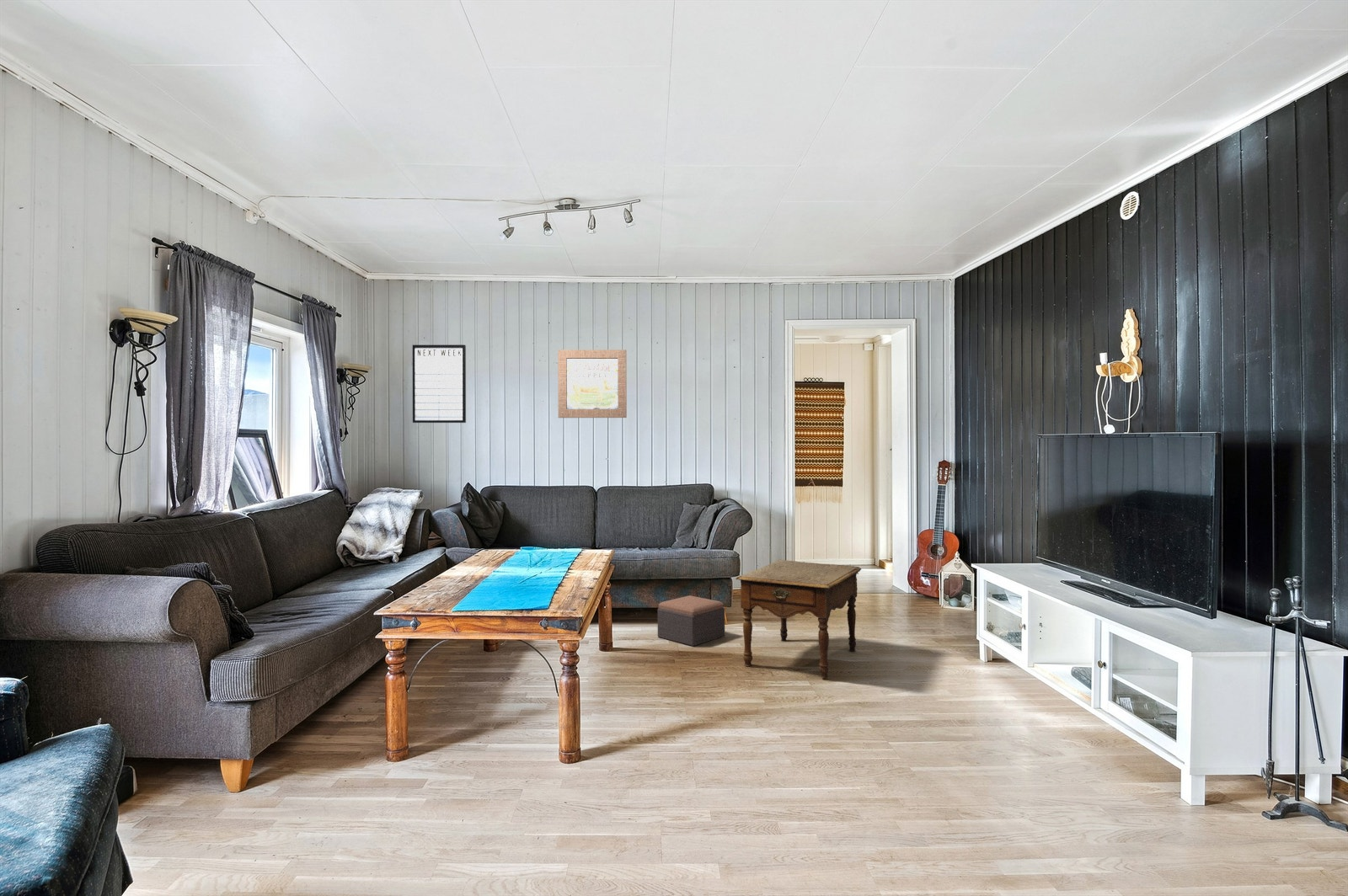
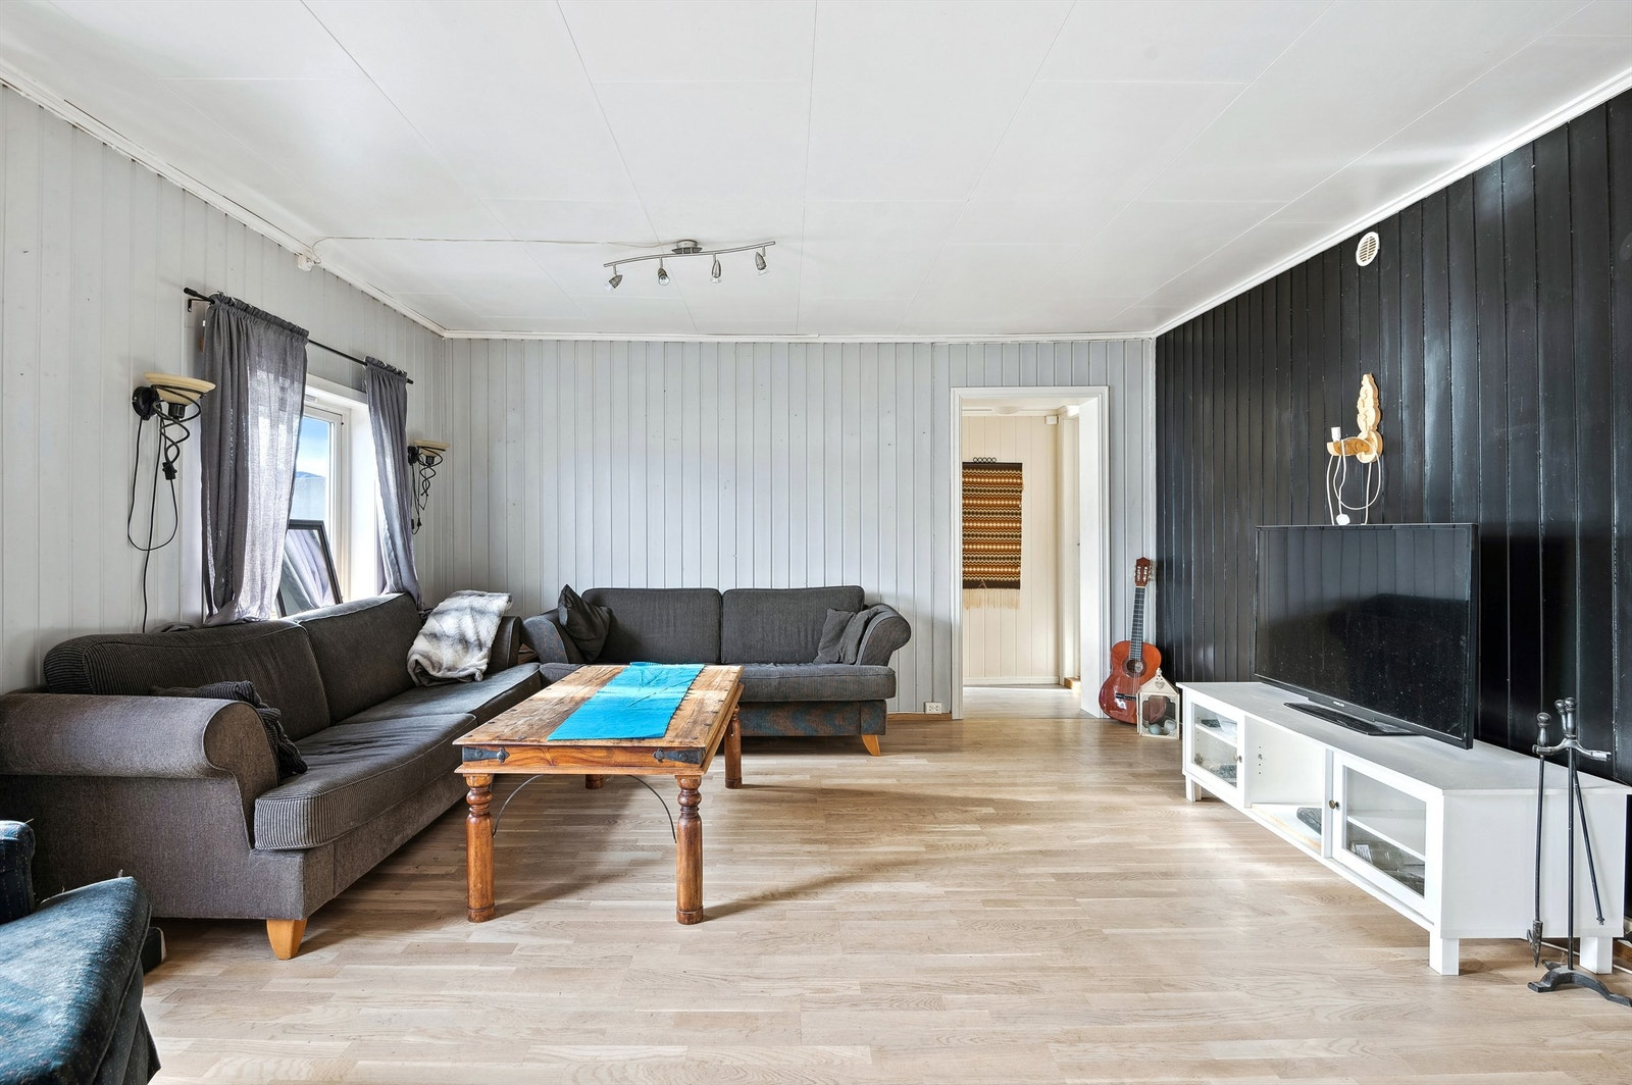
- writing board [412,344,467,424]
- footstool [657,595,725,647]
- side table [736,559,862,680]
- wall art [557,349,628,419]
